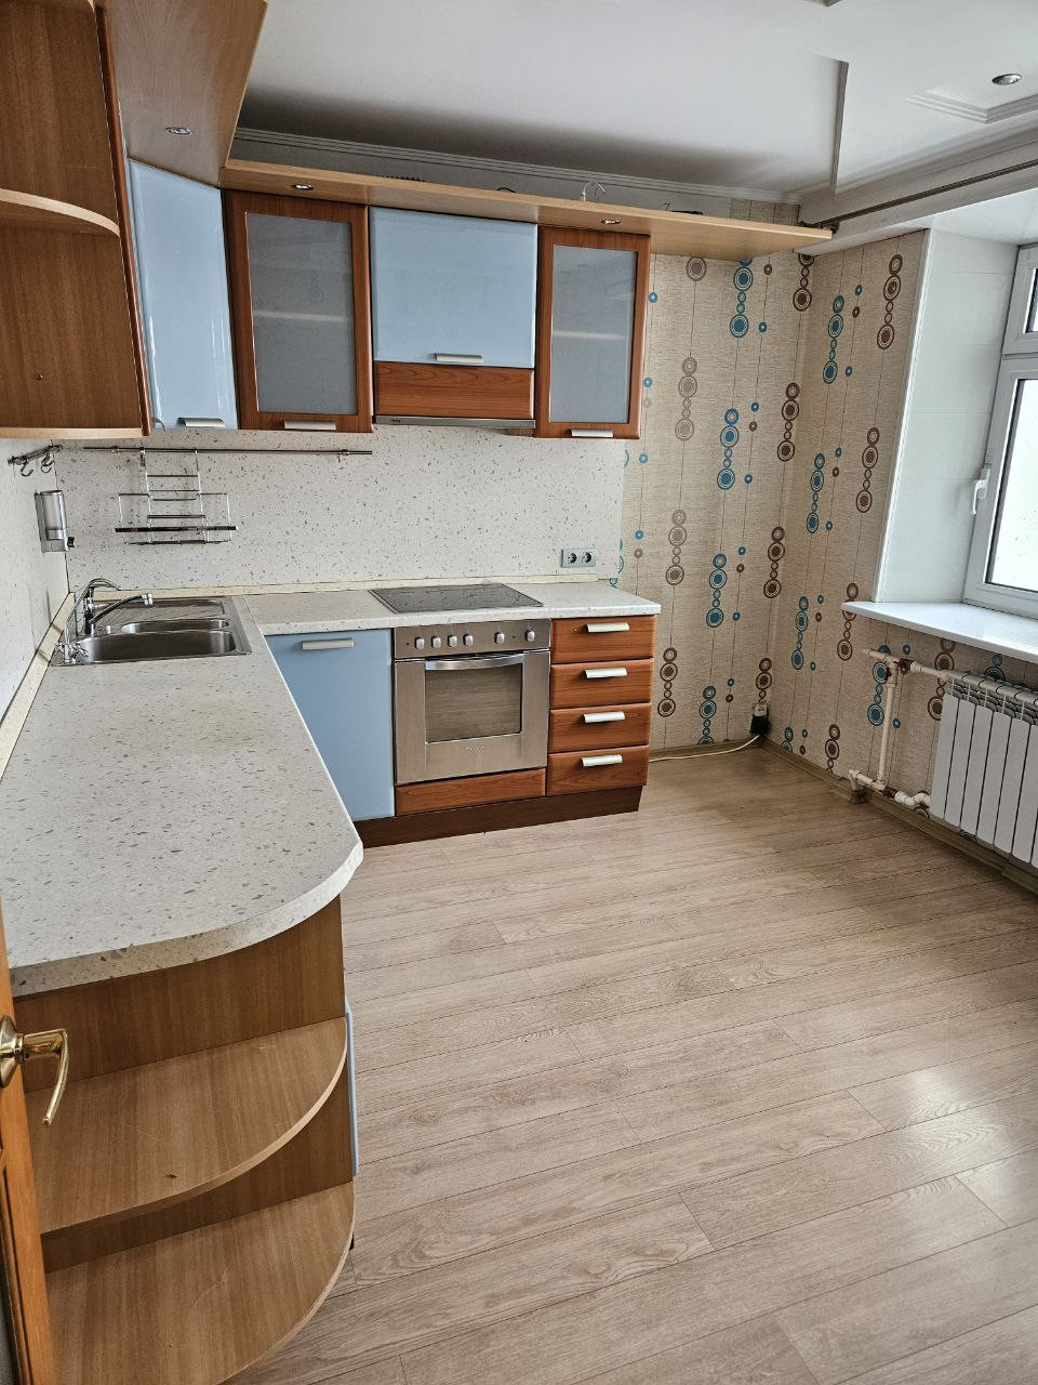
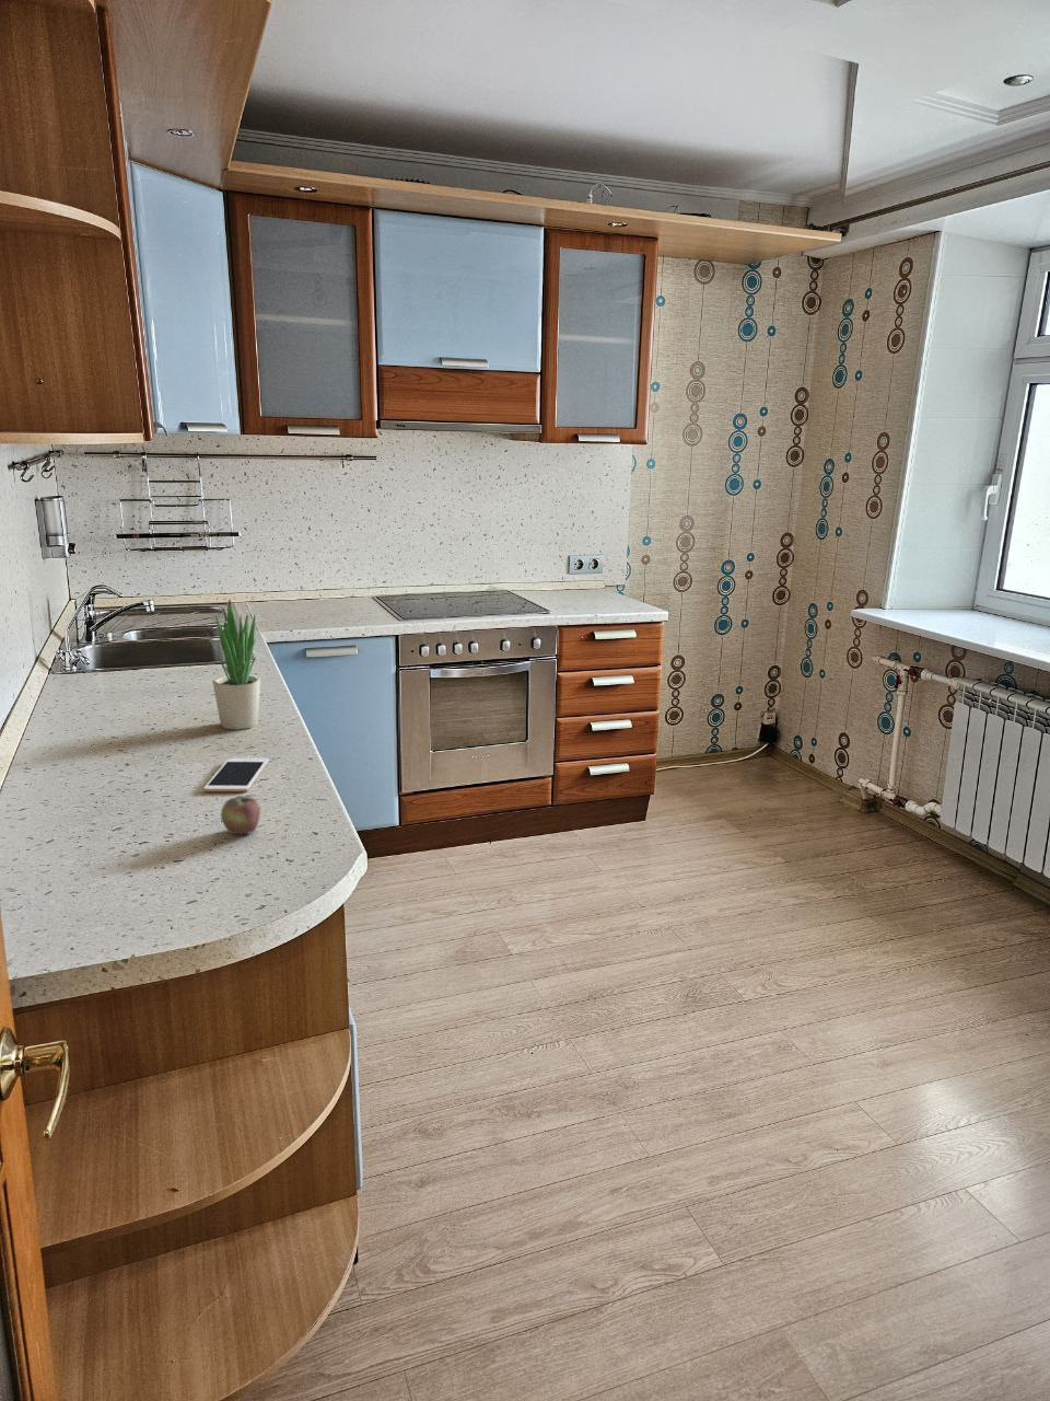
+ apple [219,794,261,835]
+ potted plant [205,599,261,731]
+ cell phone [202,758,270,792]
